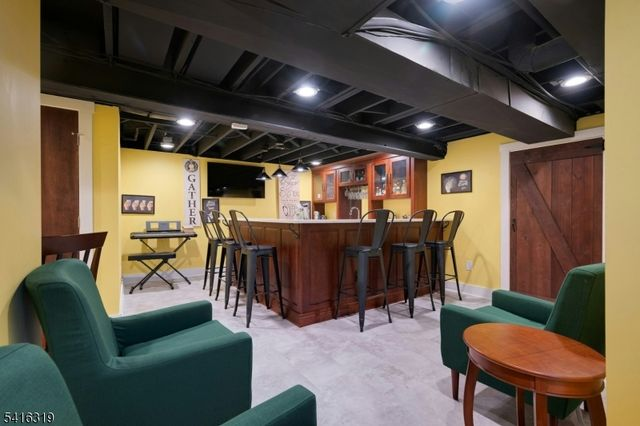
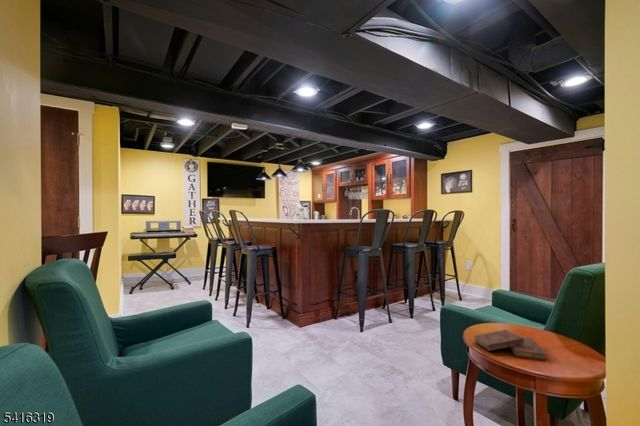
+ book [472,329,548,361]
